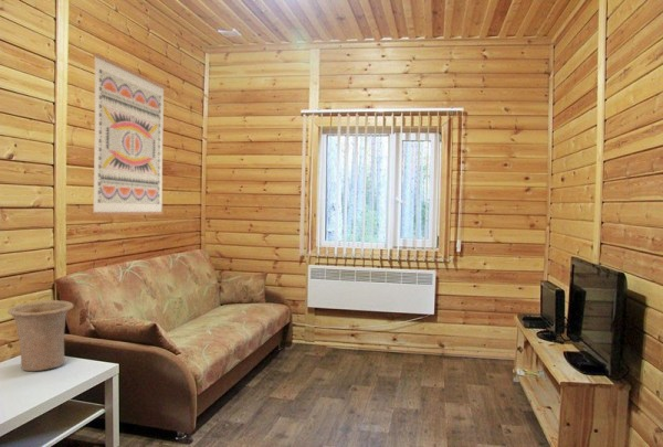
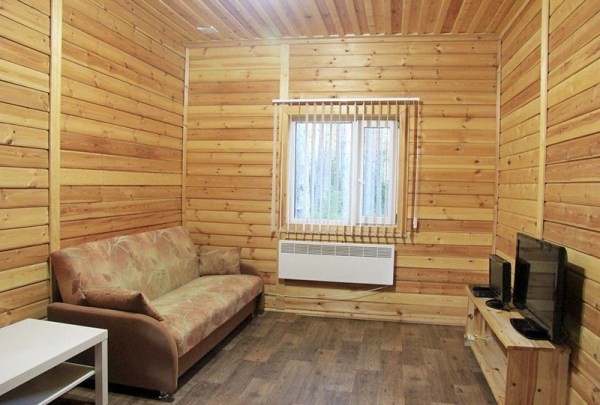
- vase [7,299,74,372]
- wall art [91,52,166,216]
